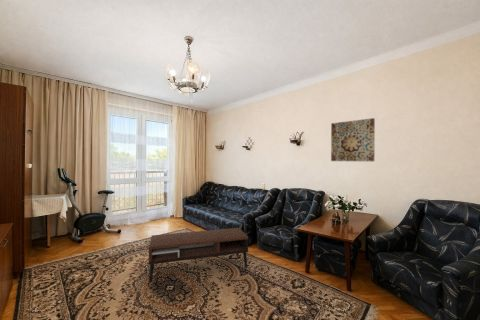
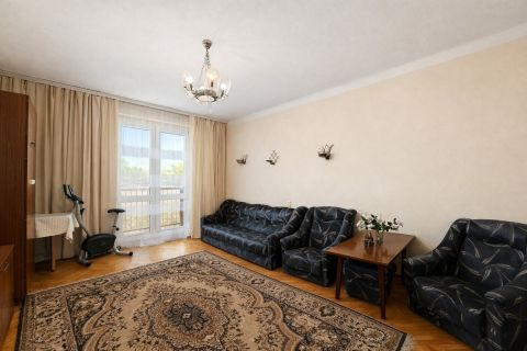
- wall art [330,117,376,162]
- coffee table [148,227,249,282]
